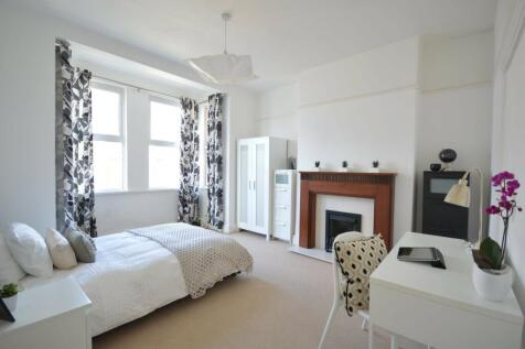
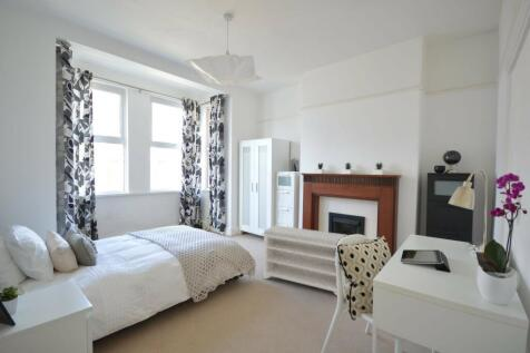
+ bench [261,224,349,296]
